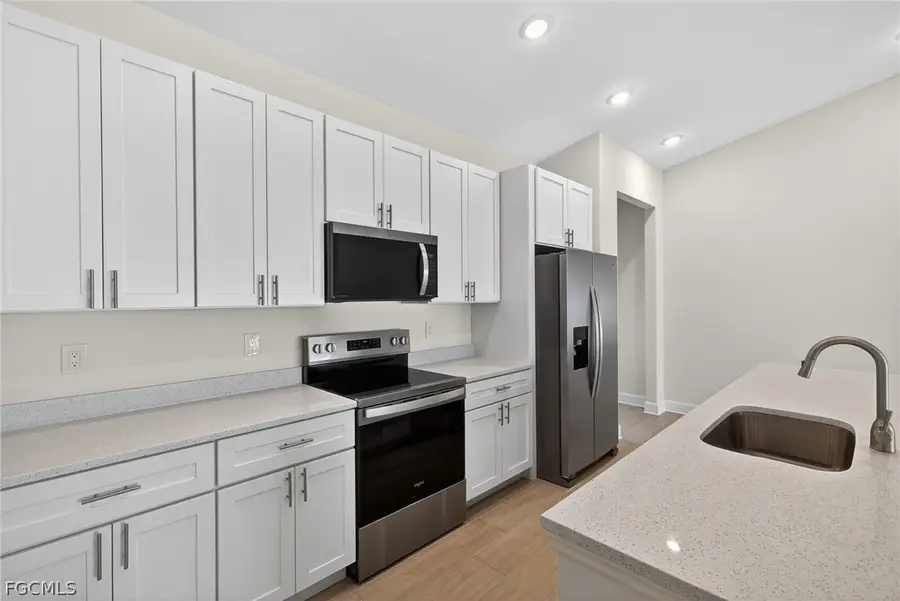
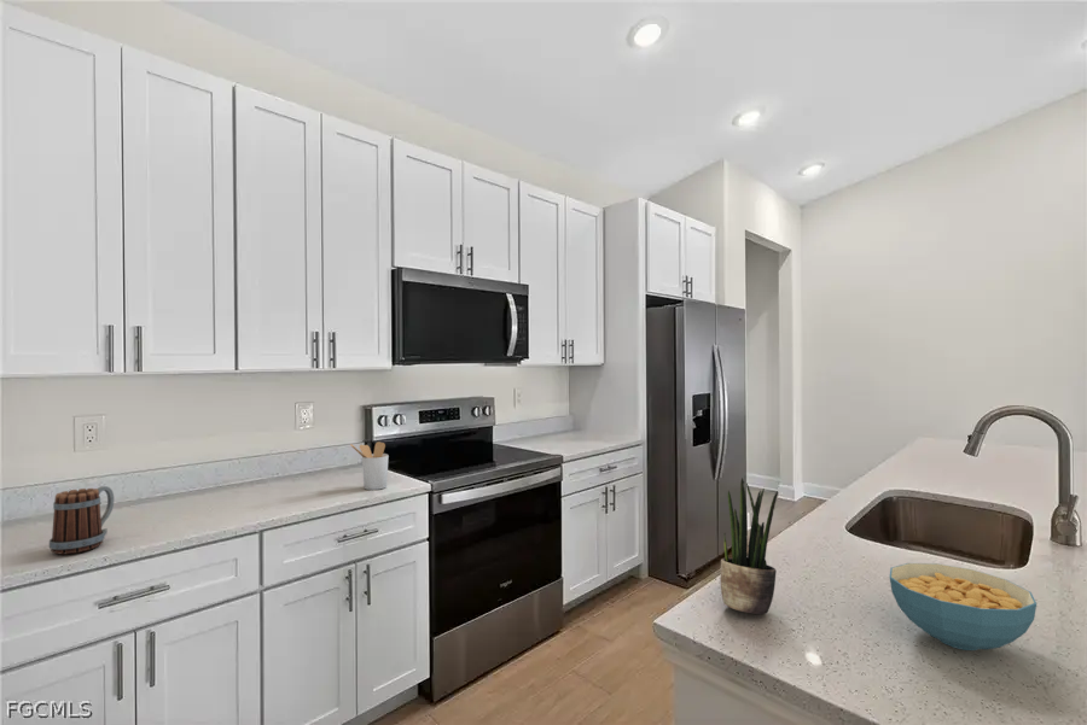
+ cereal bowl [889,562,1037,651]
+ utensil holder [349,440,390,491]
+ mug [48,485,115,555]
+ potted plant [719,476,779,615]
